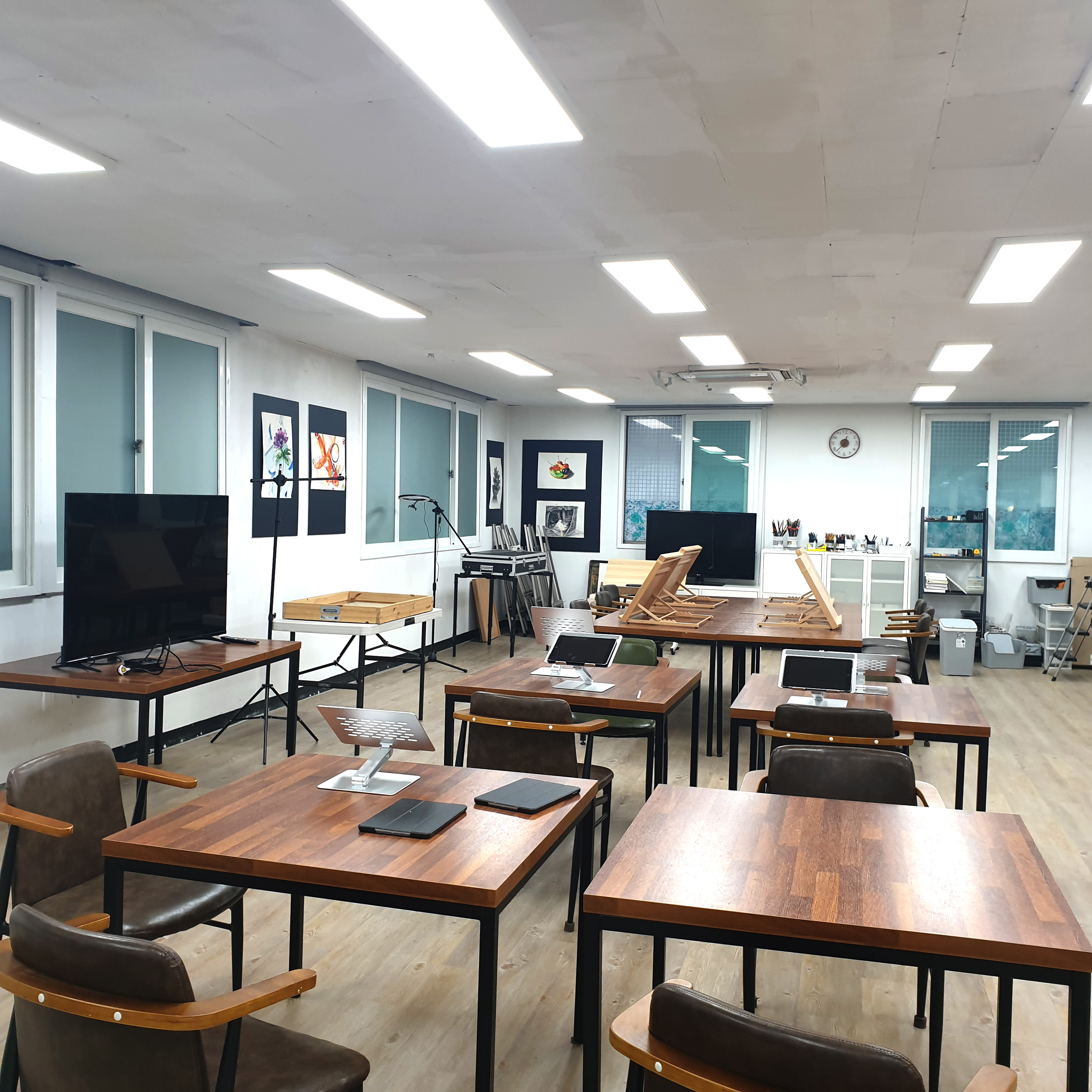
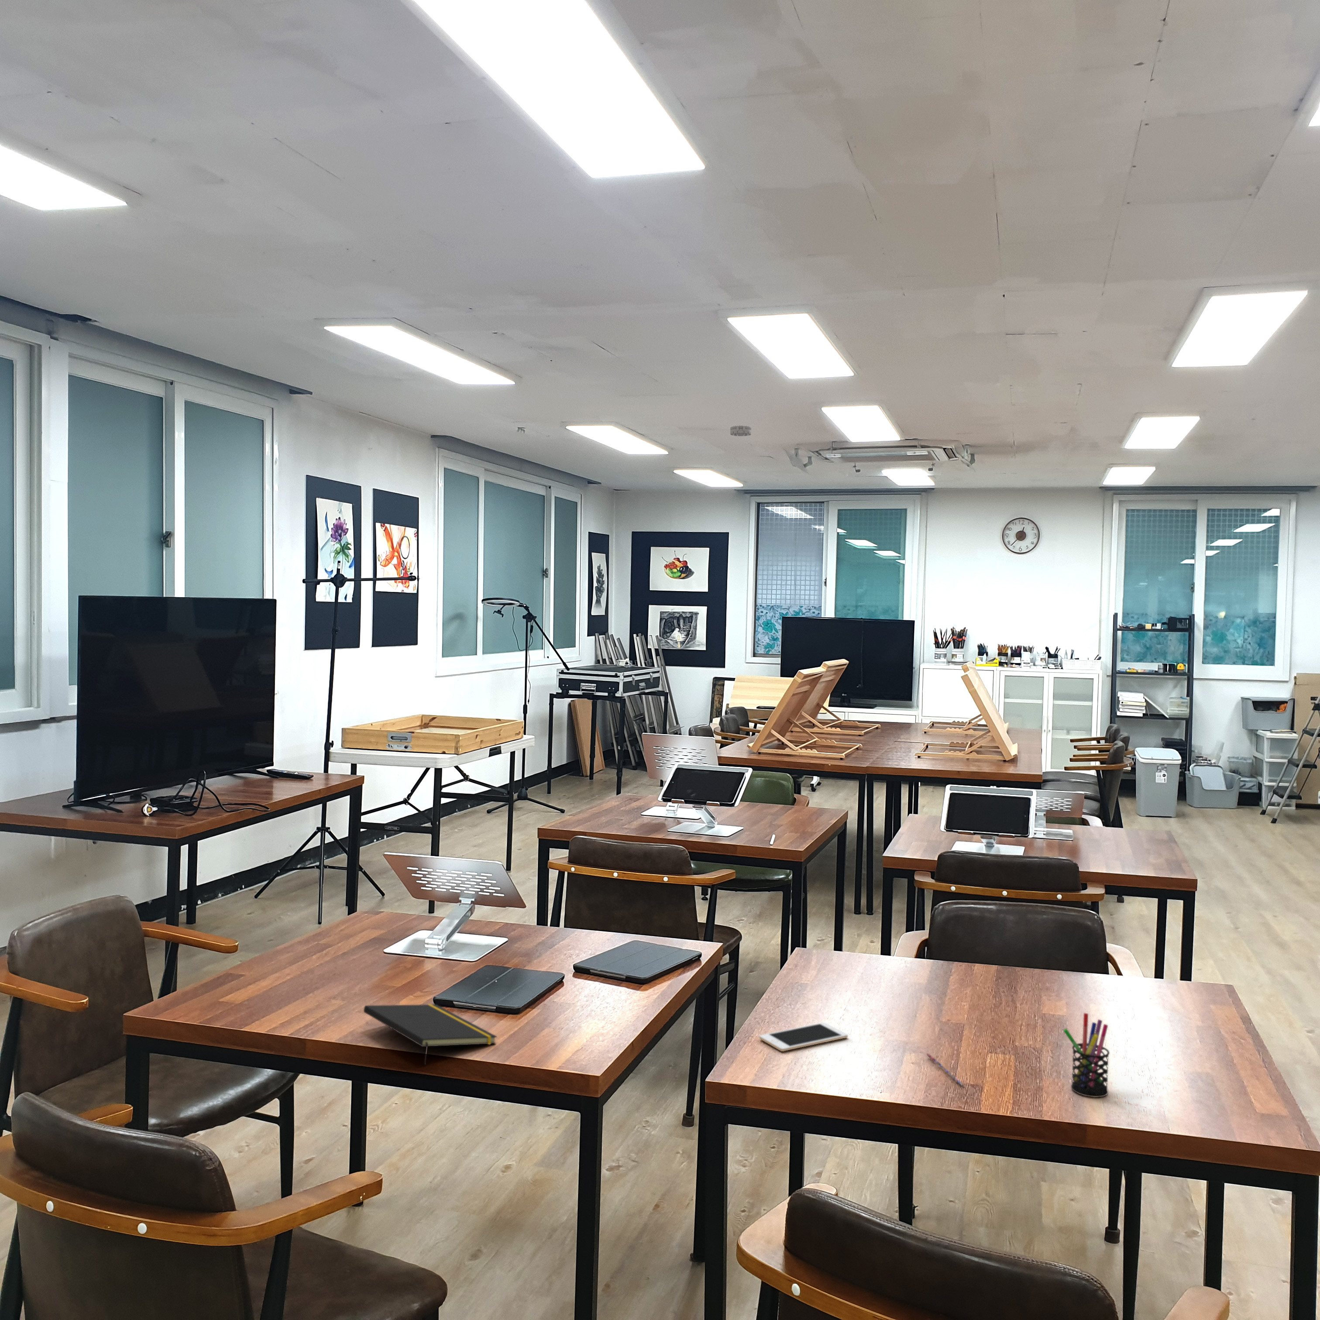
+ cell phone [759,1021,849,1052]
+ notepad [363,1003,498,1065]
+ pen [926,1053,963,1085]
+ smoke detector [730,425,752,436]
+ pen holder [1063,1013,1110,1098]
